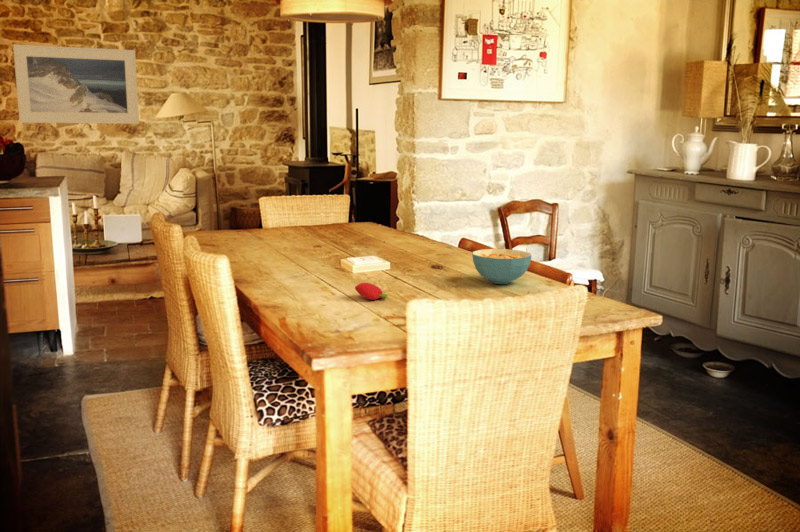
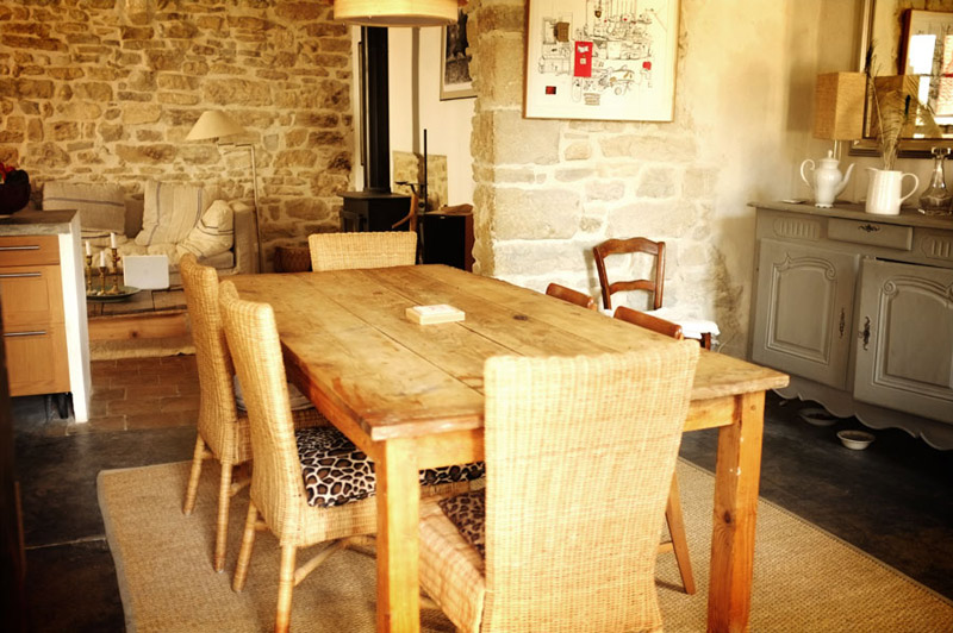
- cereal bowl [471,248,532,285]
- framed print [12,43,140,125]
- fruit [354,282,389,301]
